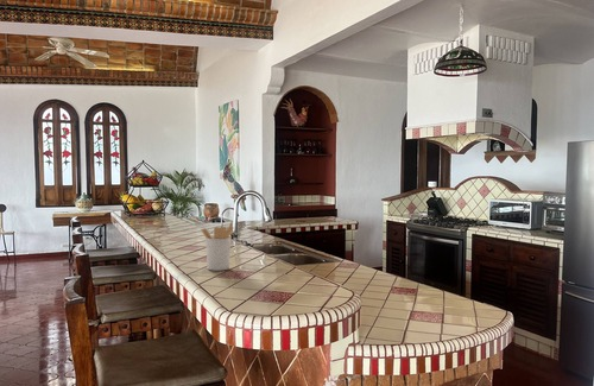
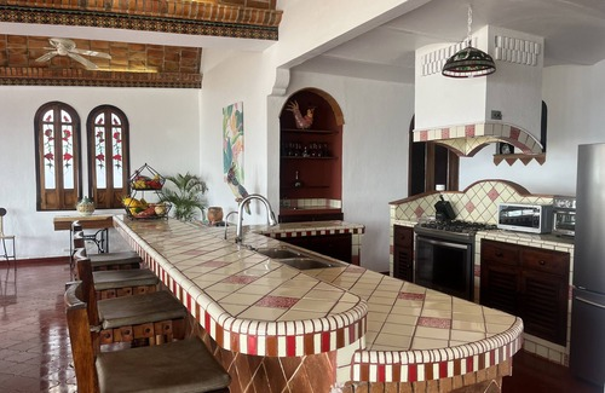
- utensil holder [200,220,235,272]
